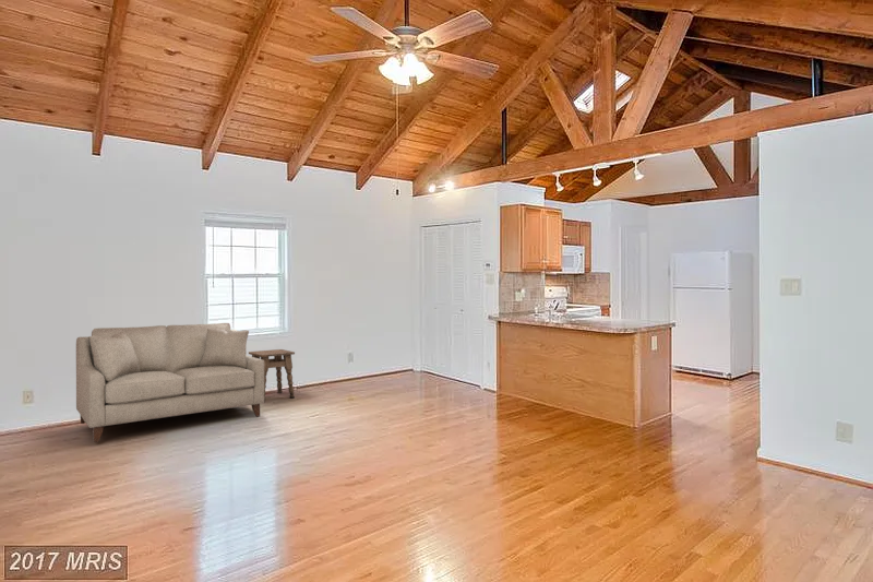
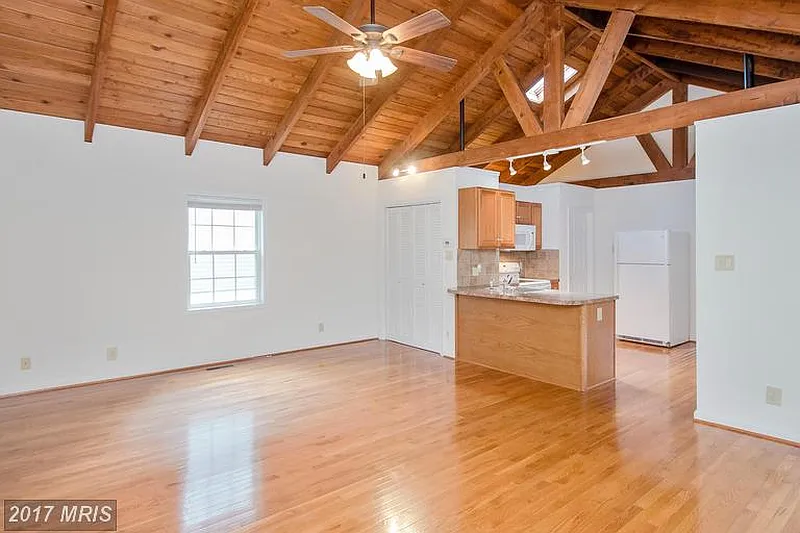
- side table [248,348,296,403]
- sofa [75,322,265,443]
